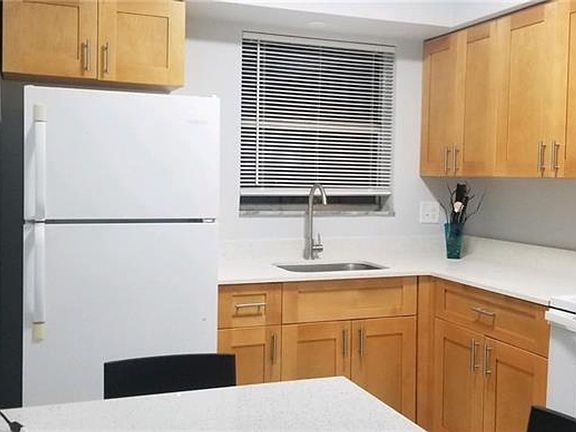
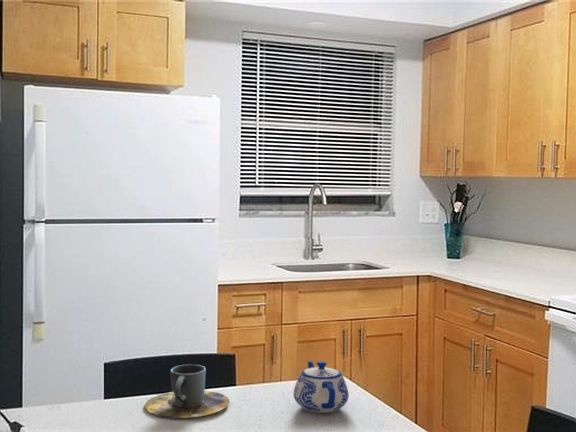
+ cup [144,363,230,419]
+ teapot [293,359,350,414]
